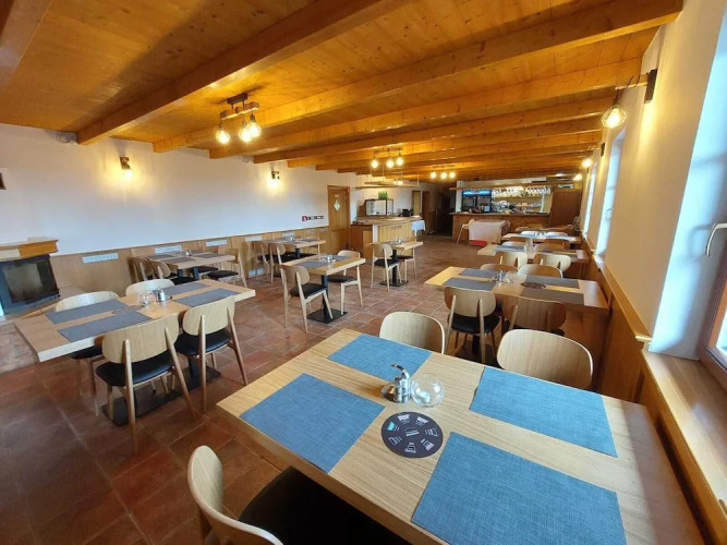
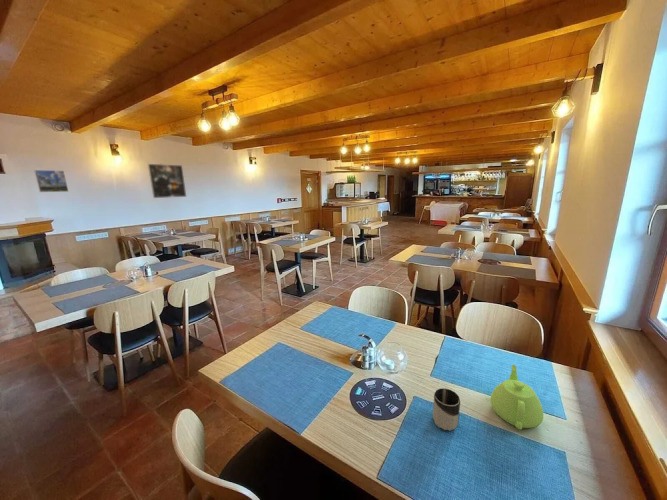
+ teapot [489,363,544,430]
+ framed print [147,163,187,199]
+ cup [432,387,461,432]
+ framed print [33,169,70,193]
